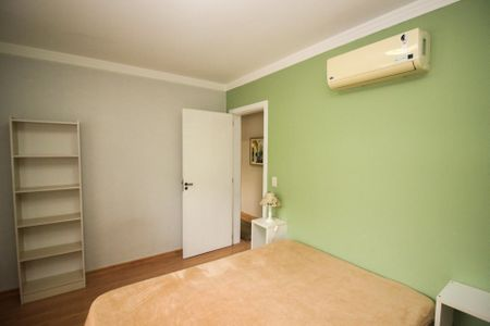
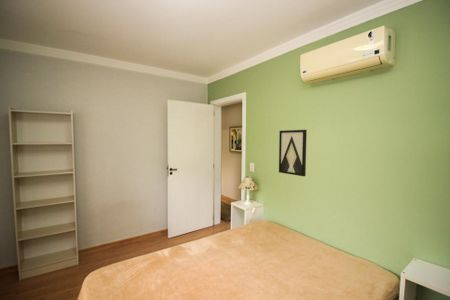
+ wall art [278,129,308,177]
